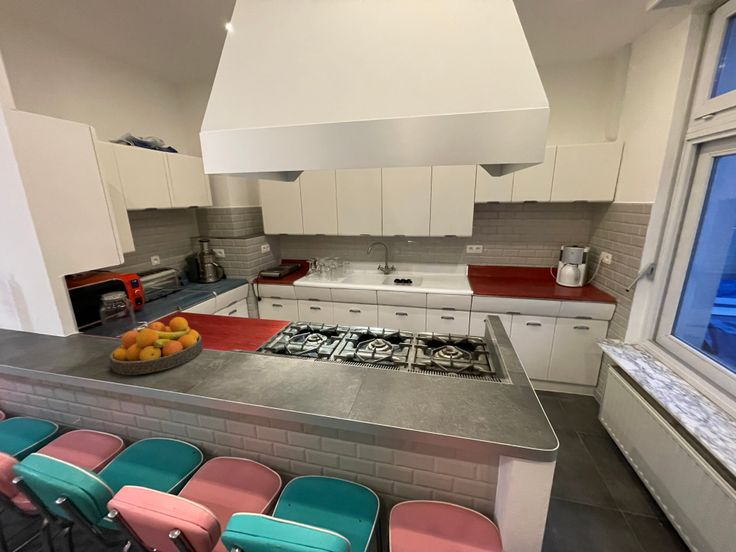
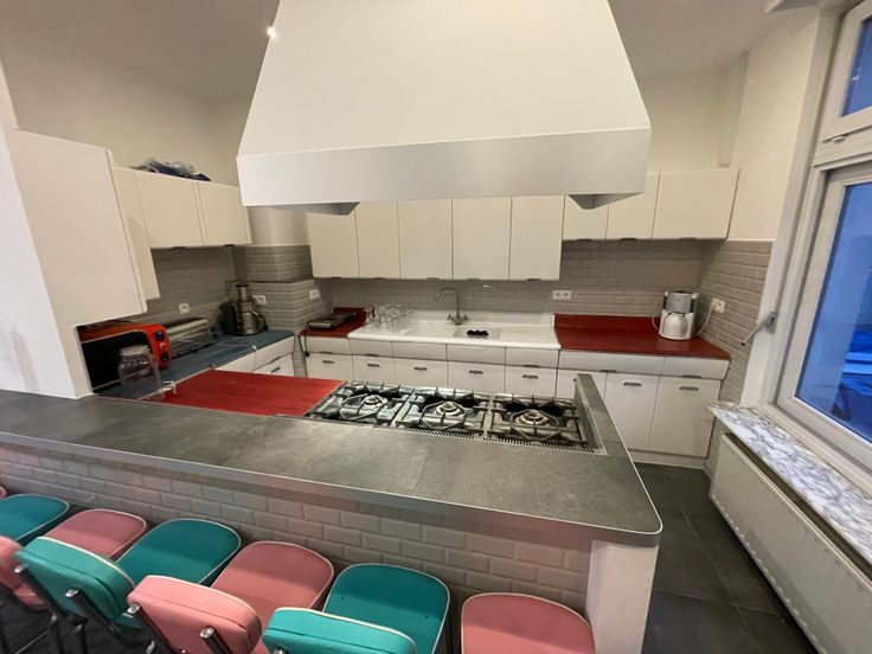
- fruit bowl [108,316,204,376]
